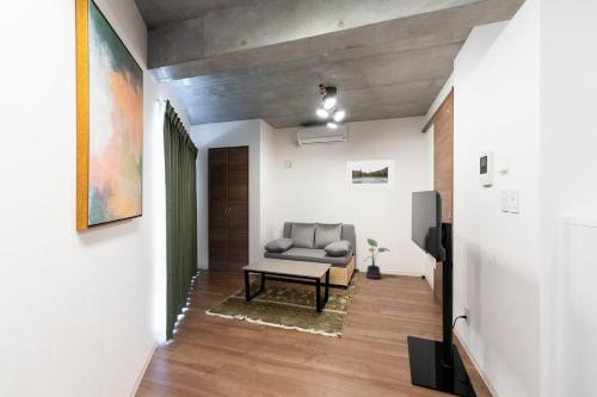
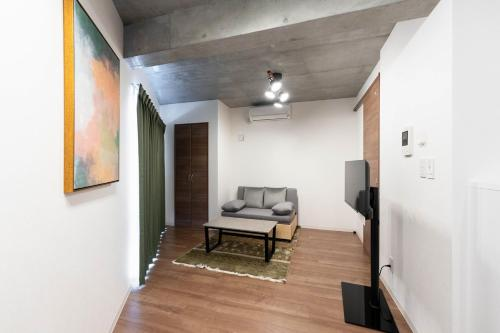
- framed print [346,159,394,190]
- potted plant [362,237,392,280]
